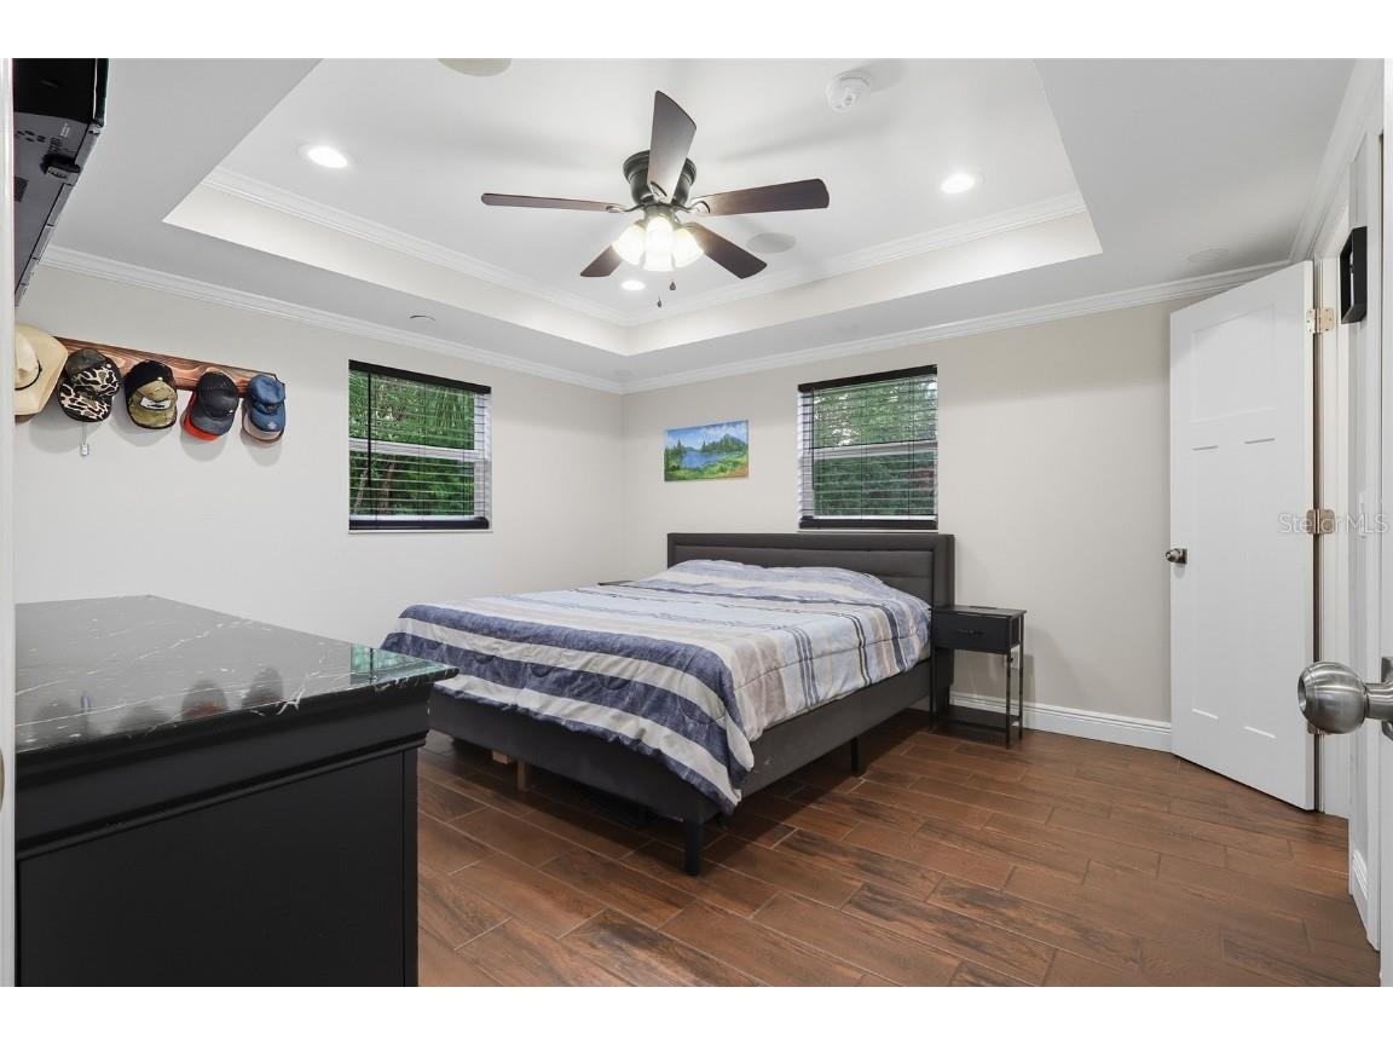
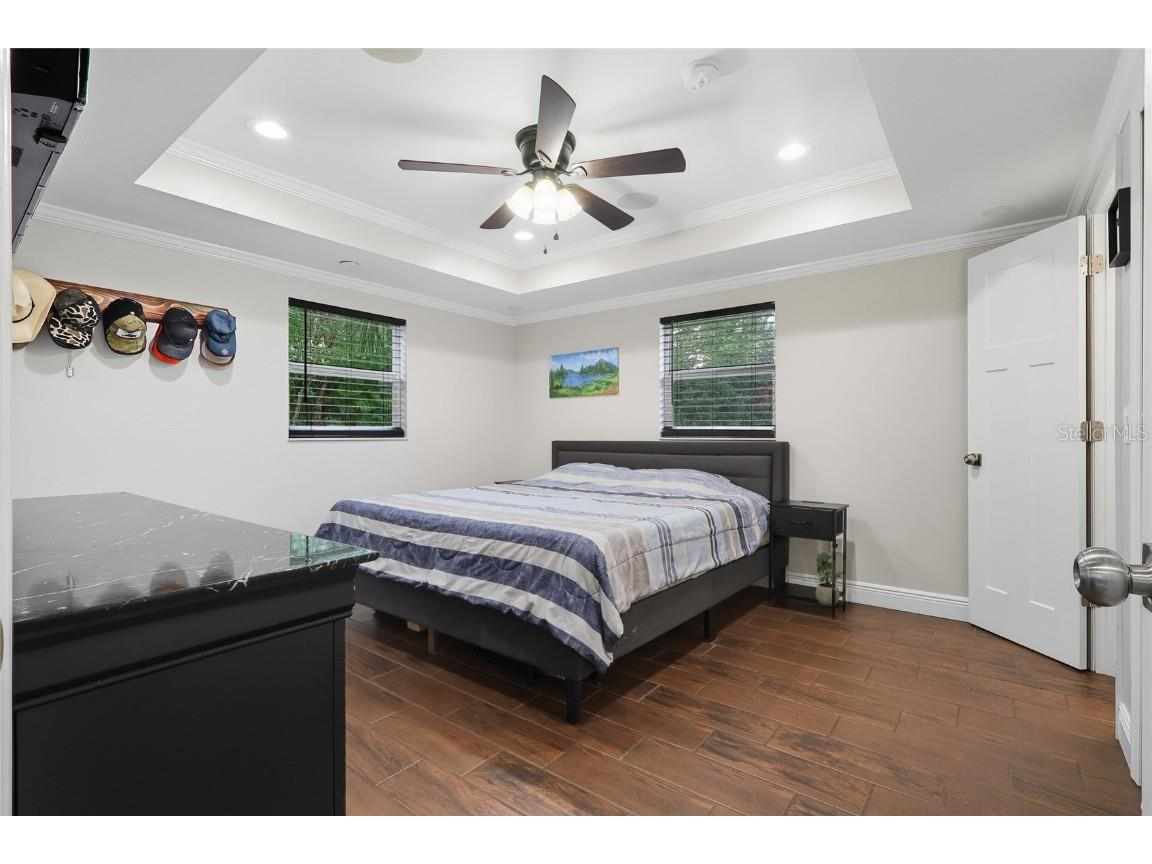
+ potted plant [815,551,843,607]
